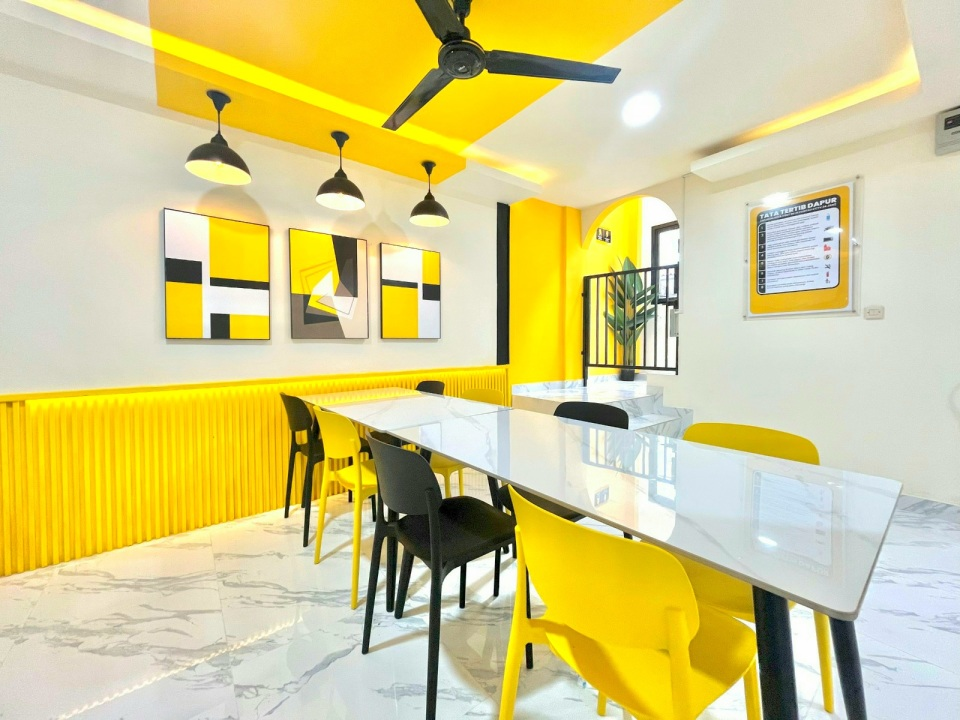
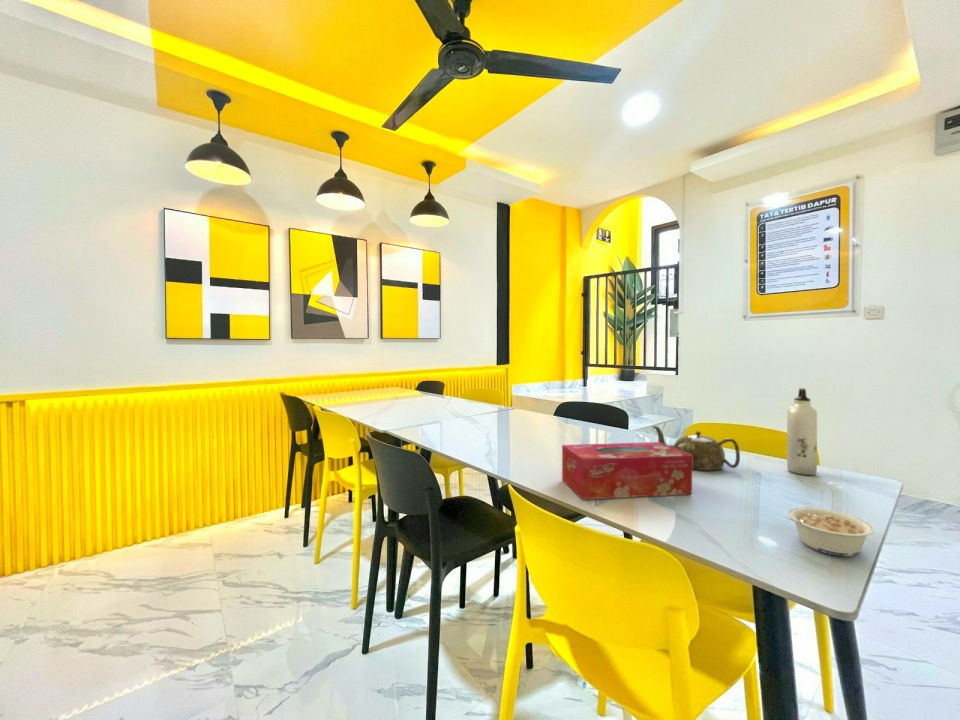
+ teapot [652,425,741,471]
+ tissue box [561,441,693,500]
+ water bottle [786,387,818,476]
+ legume [785,506,876,557]
